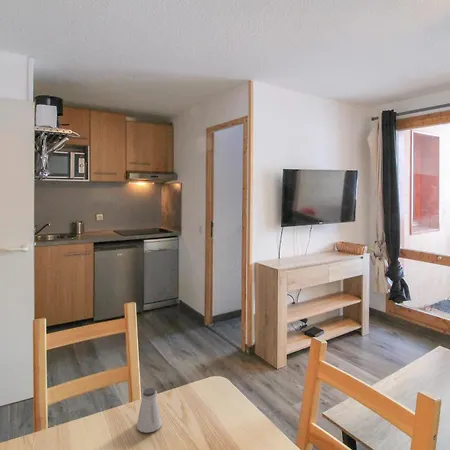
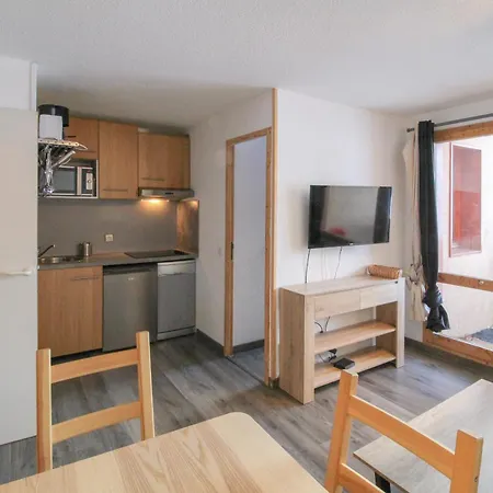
- saltshaker [136,387,163,434]
